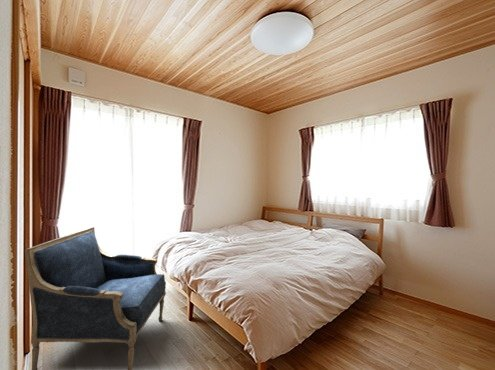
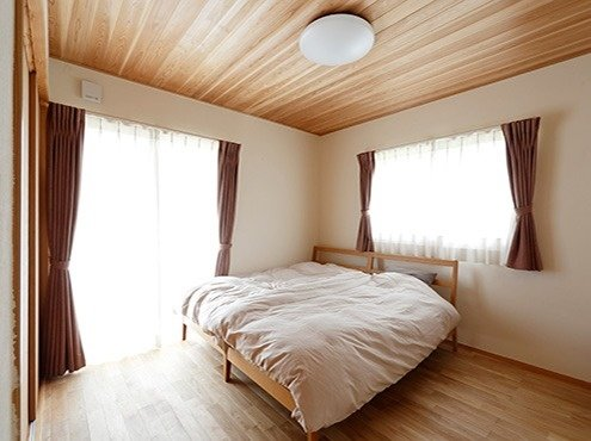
- armchair [24,226,167,370]
